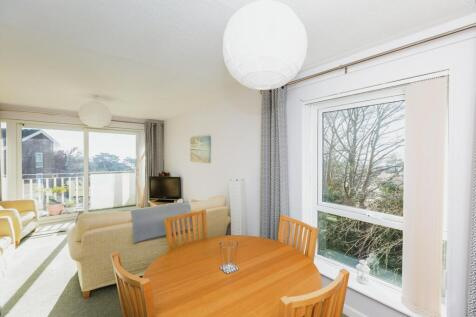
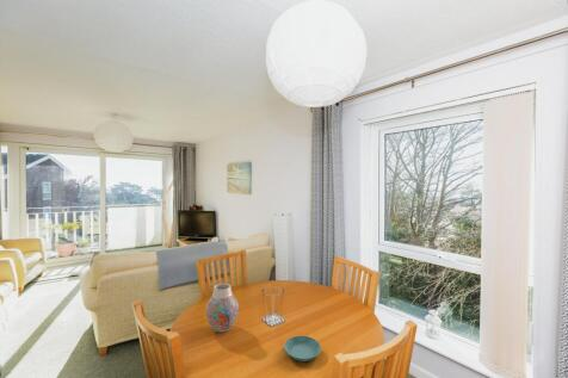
+ vase [205,283,240,333]
+ saucer [283,335,322,362]
